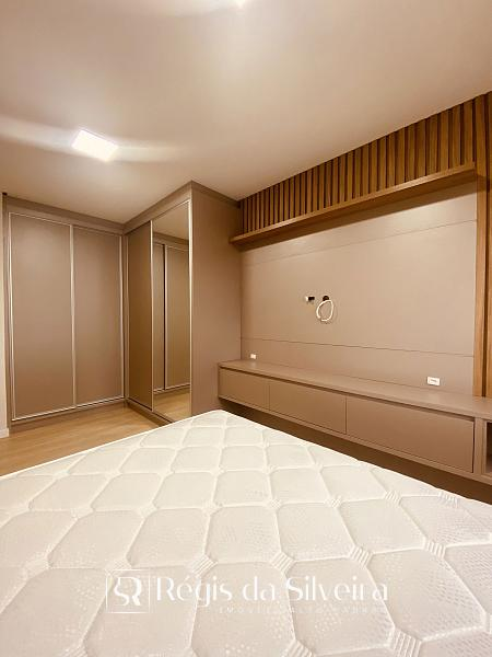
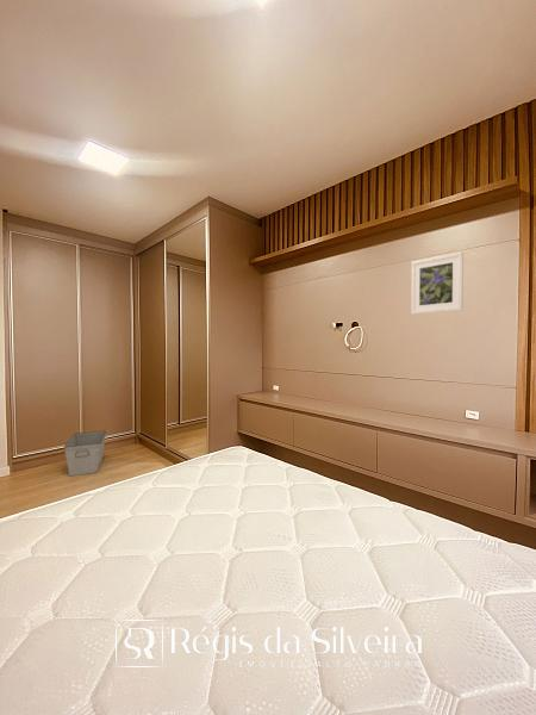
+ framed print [410,250,465,316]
+ storage bin [63,429,107,477]
